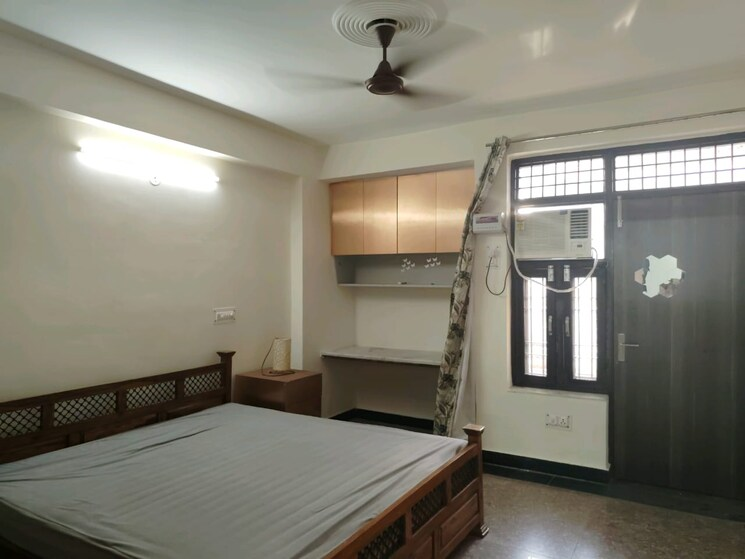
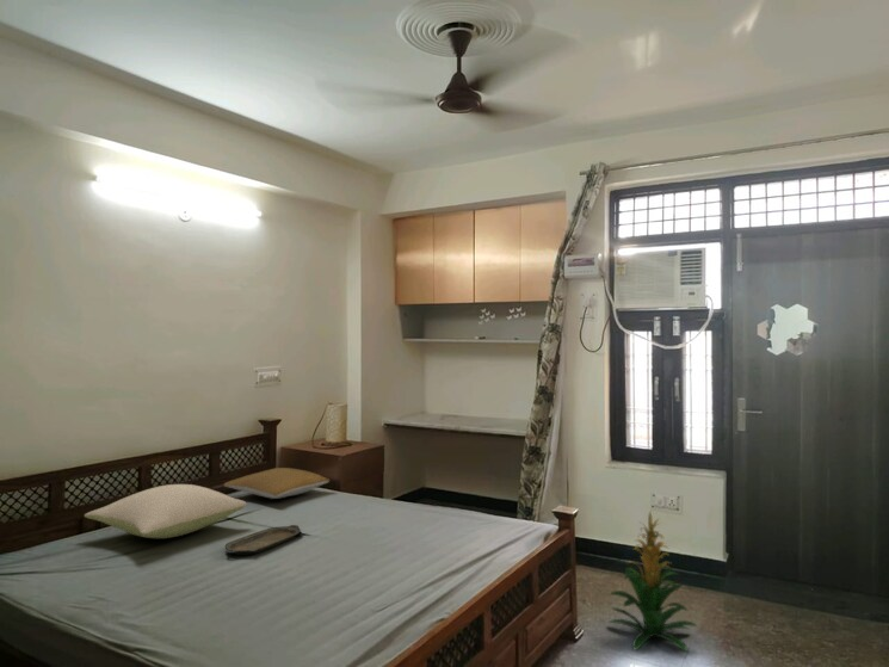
+ pillow [222,467,331,500]
+ pillow [84,483,248,539]
+ indoor plant [606,511,698,653]
+ serving tray [224,524,302,556]
